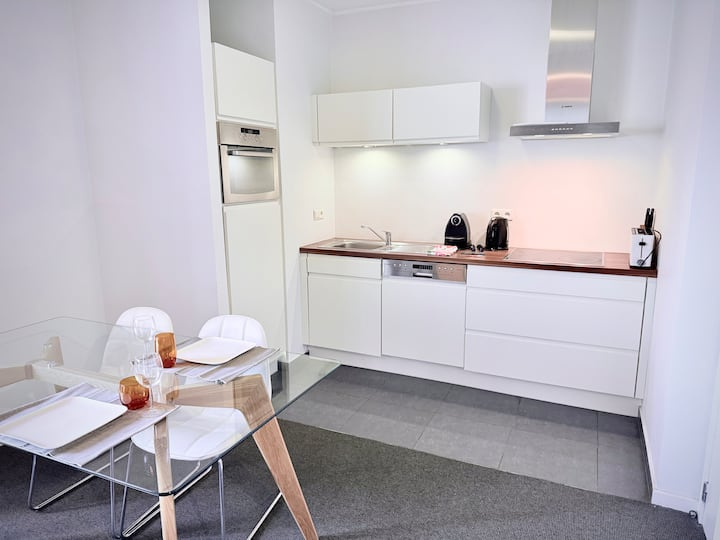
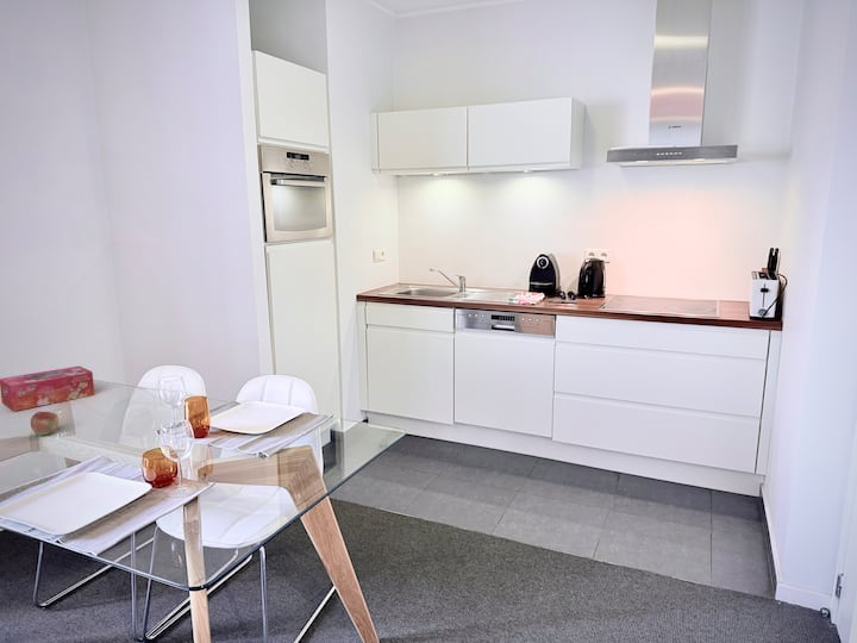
+ tissue box [0,366,95,412]
+ fruit [30,411,60,437]
